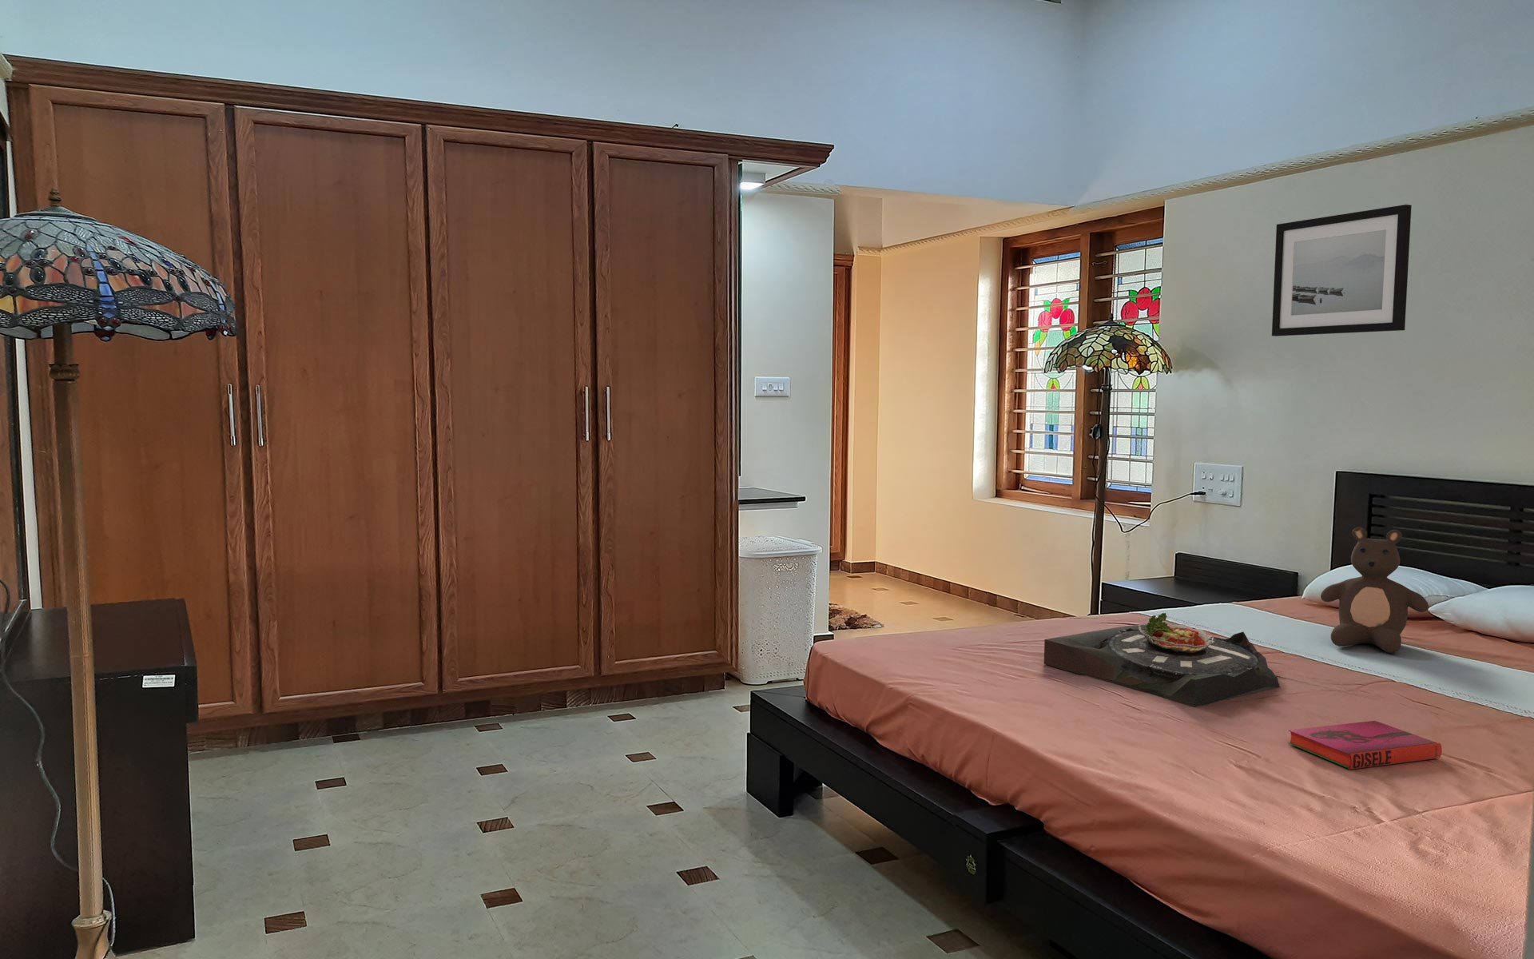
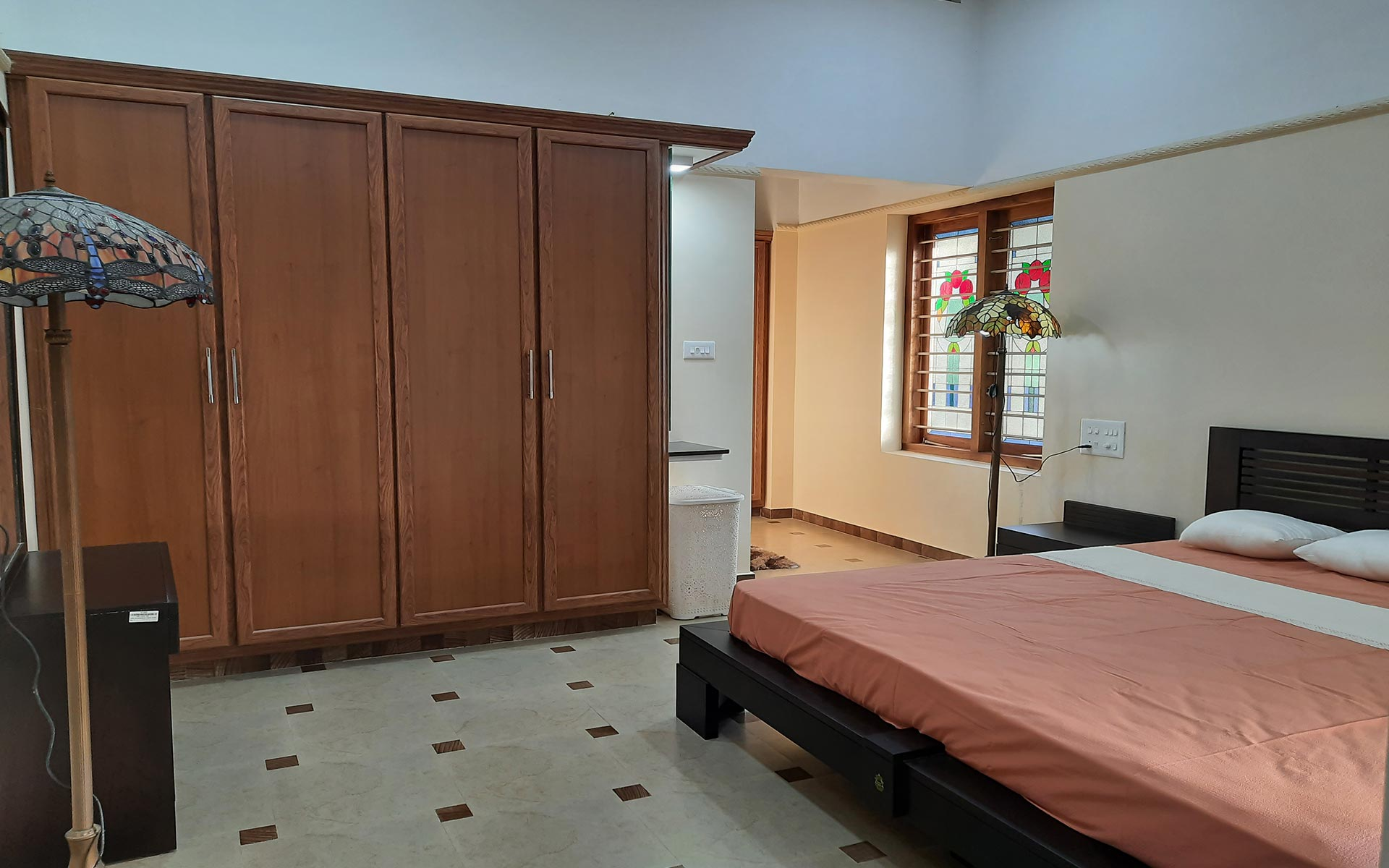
- wall art [1271,203,1413,337]
- serving tray [1044,612,1281,708]
- teddy bear [1320,527,1429,654]
- hardback book [1288,720,1443,770]
